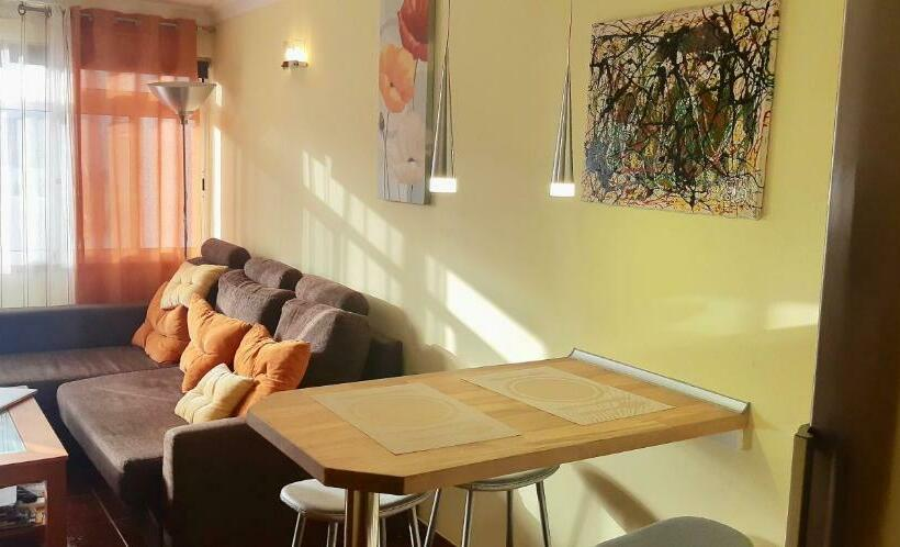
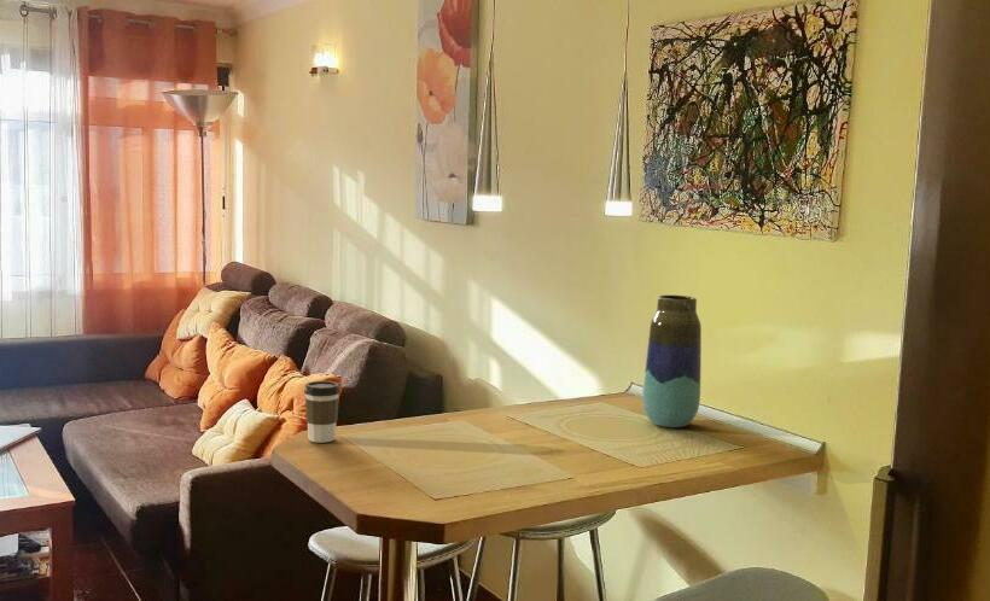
+ coffee cup [303,380,342,444]
+ vase [641,294,703,428]
